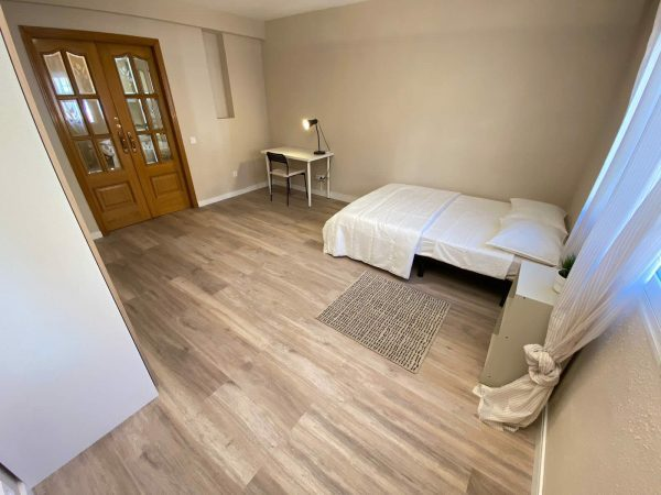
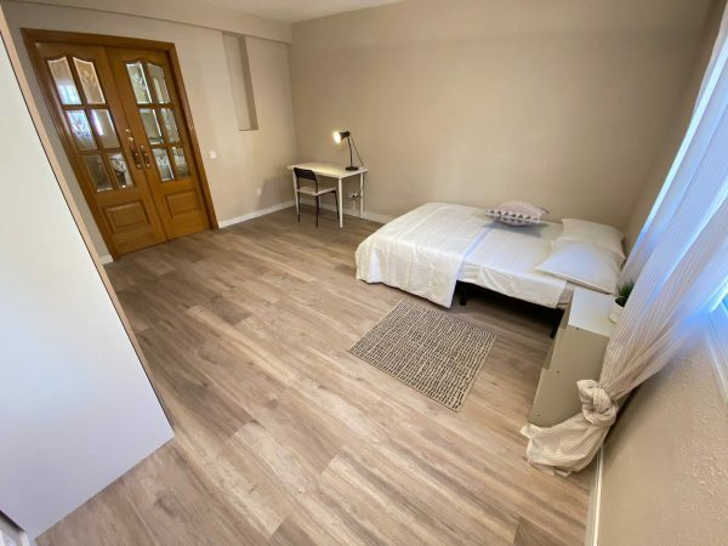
+ decorative pillow [480,199,550,227]
